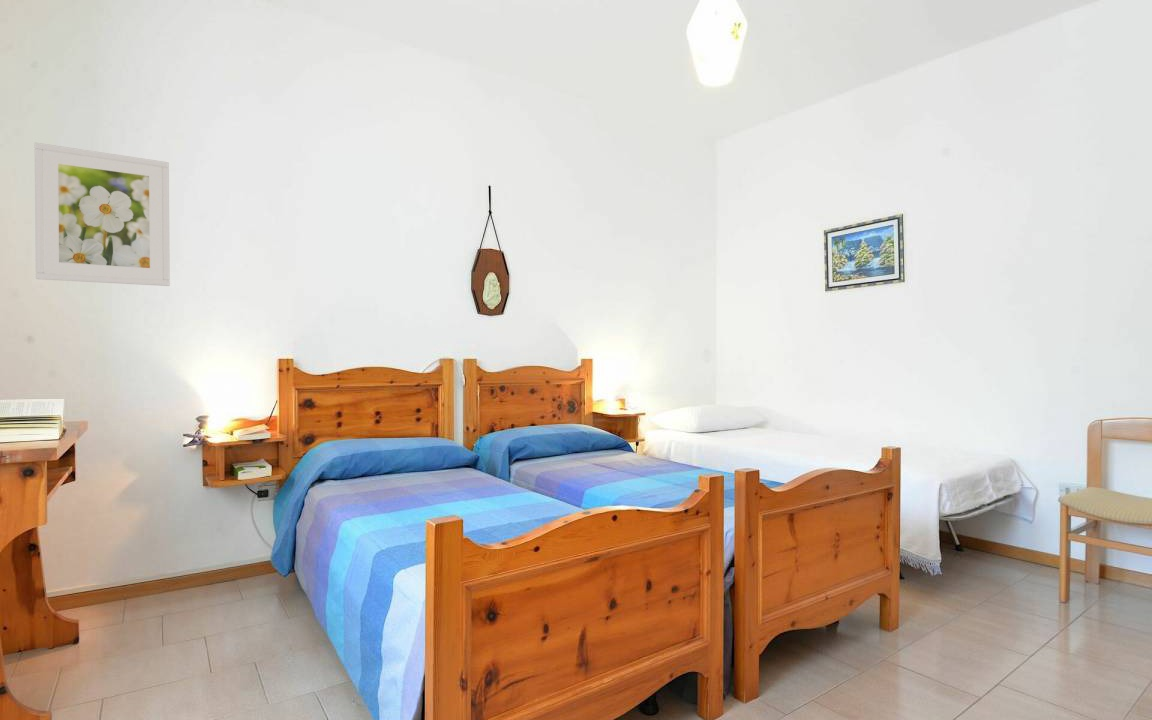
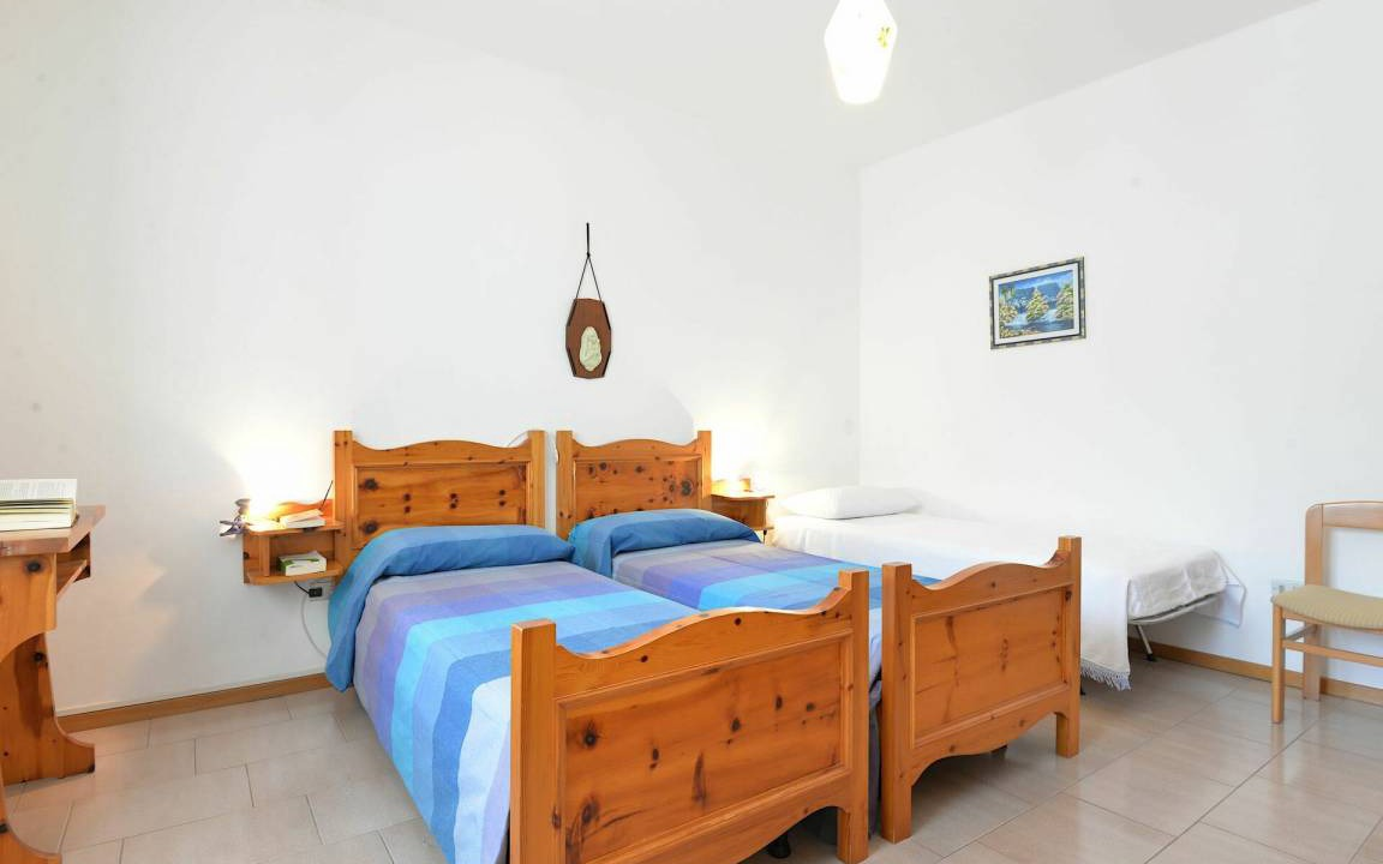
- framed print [34,142,171,287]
